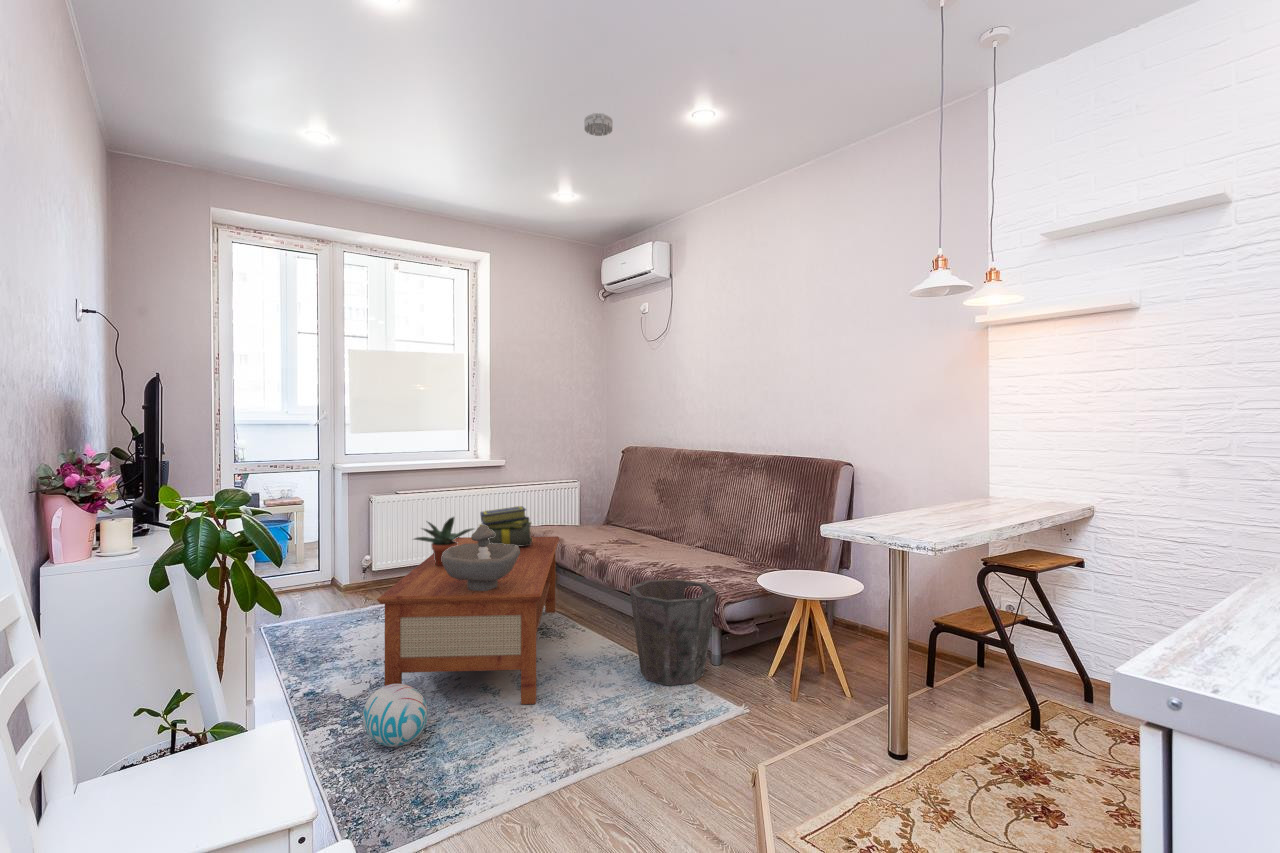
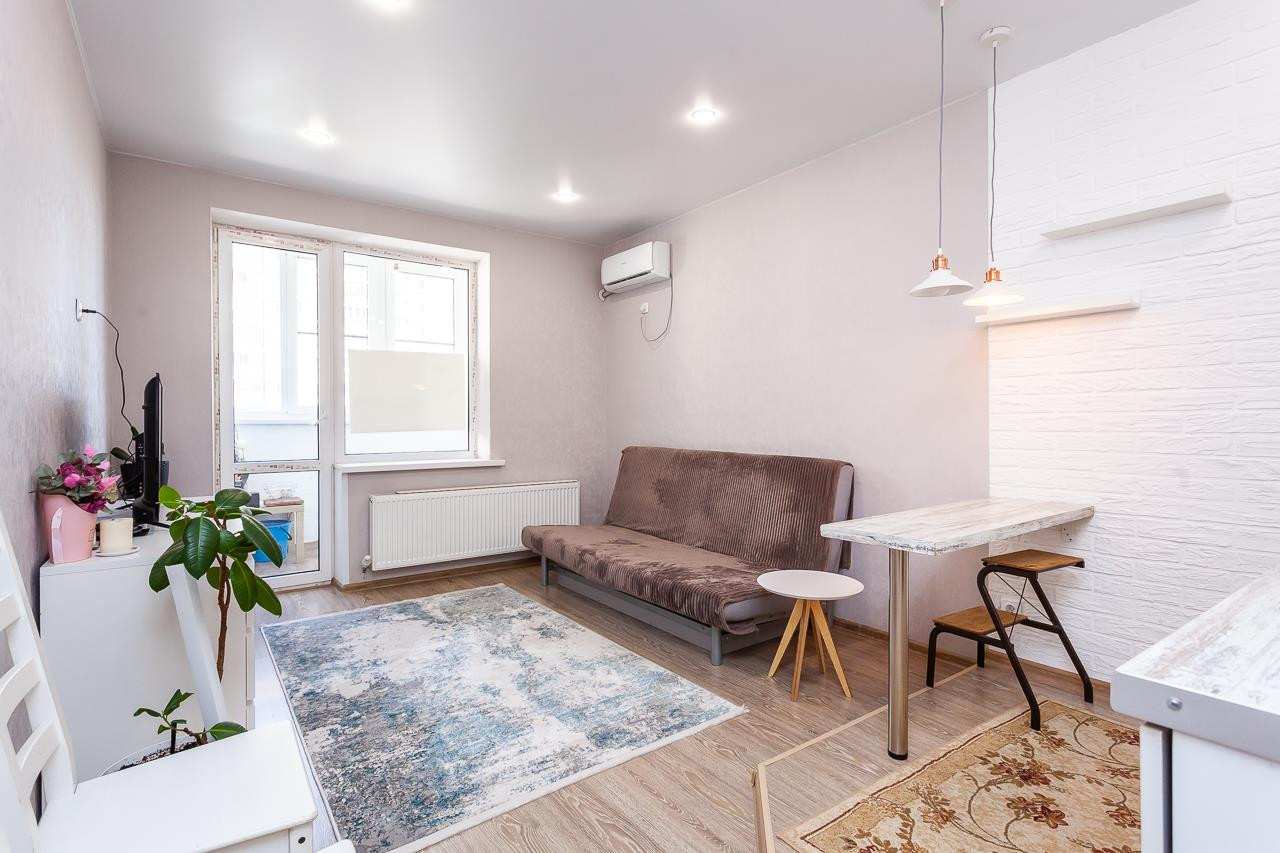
- waste bin [628,578,717,687]
- smoke detector [583,112,614,137]
- potted plant [411,516,475,567]
- decorative bowl [442,525,520,591]
- ball [362,683,429,748]
- stack of books [477,505,532,546]
- coffee table [376,535,560,705]
